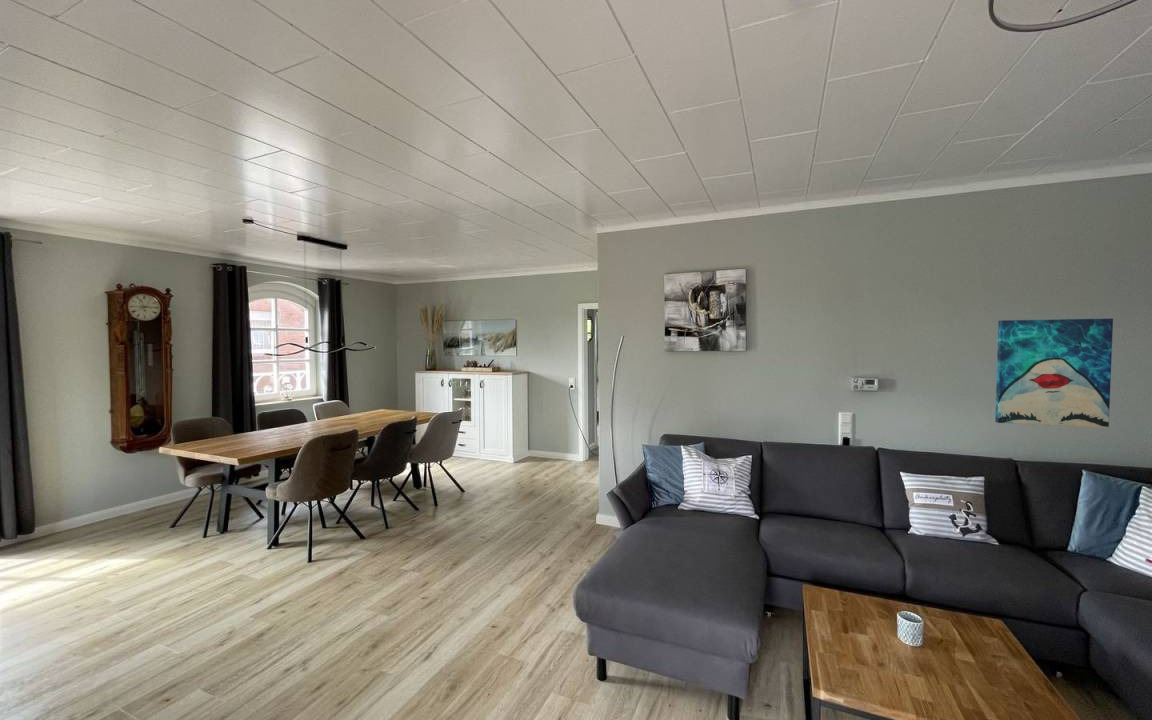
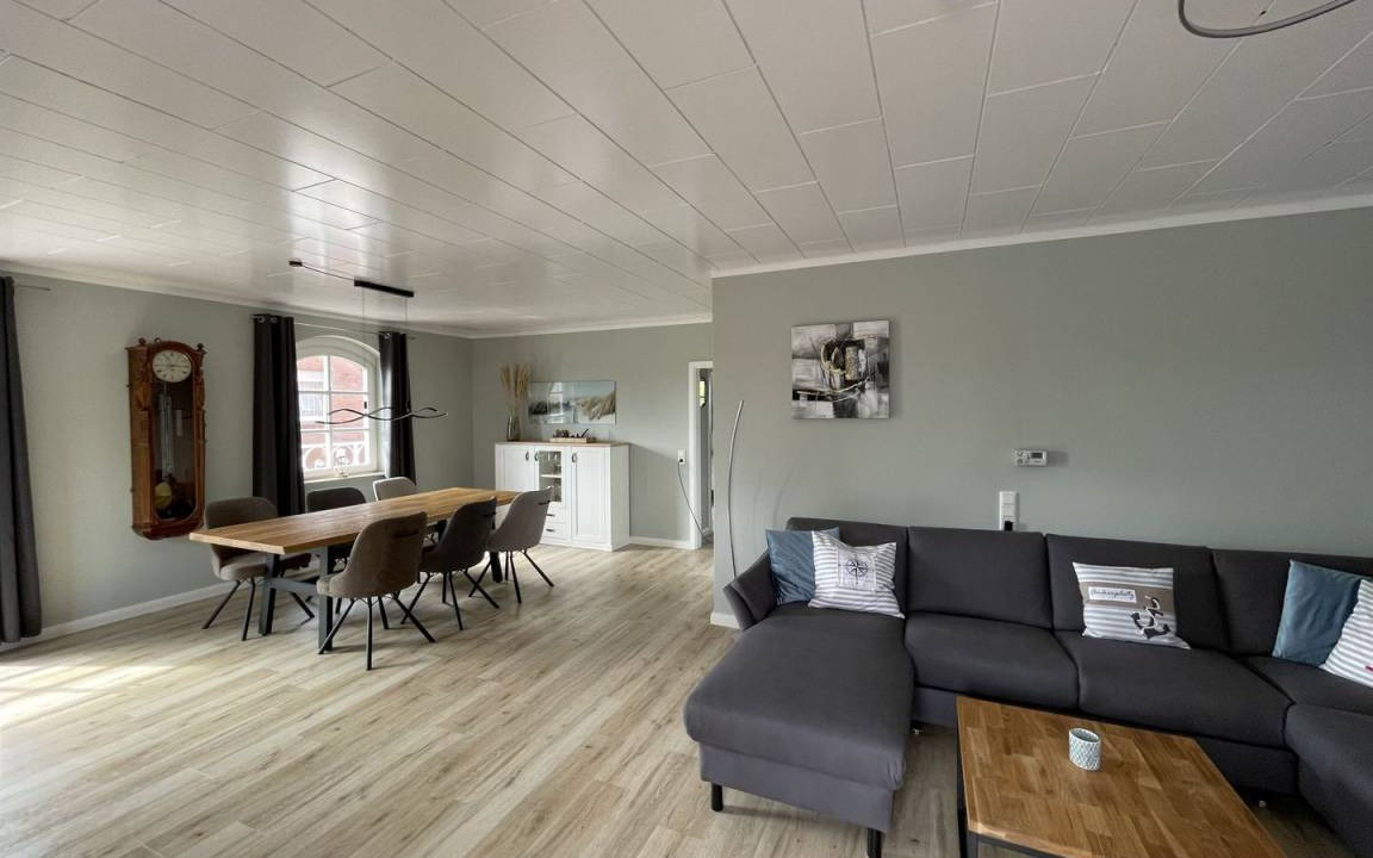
- wall art [994,318,1114,429]
